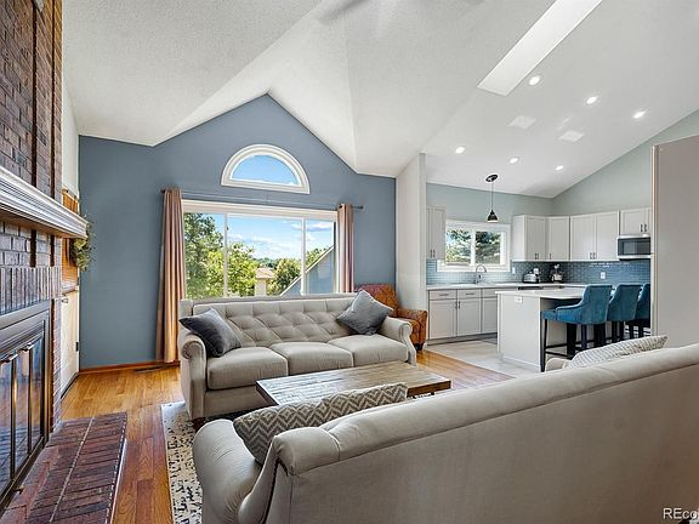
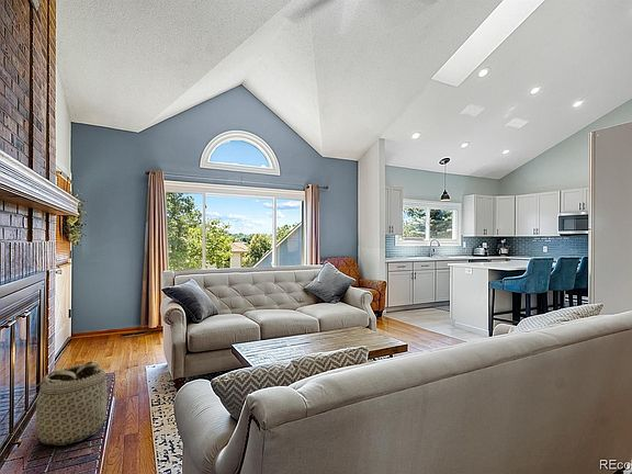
+ basket [18,360,116,447]
